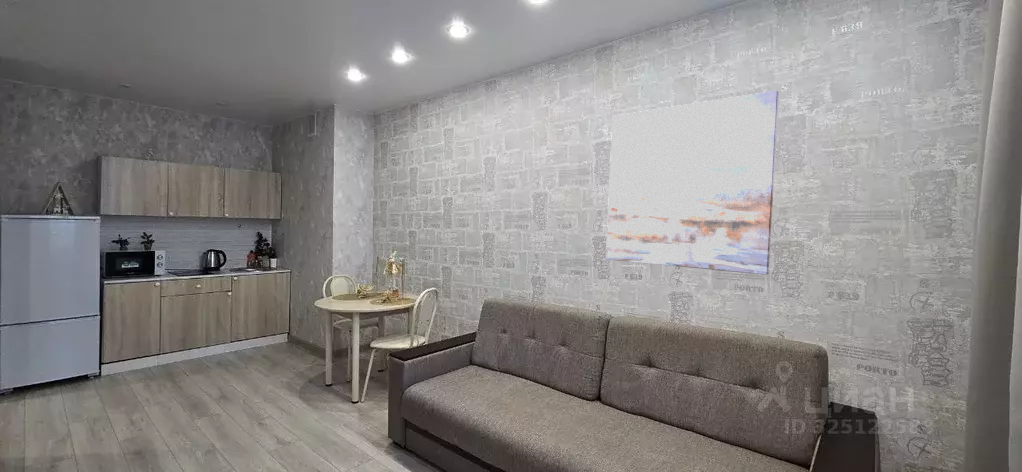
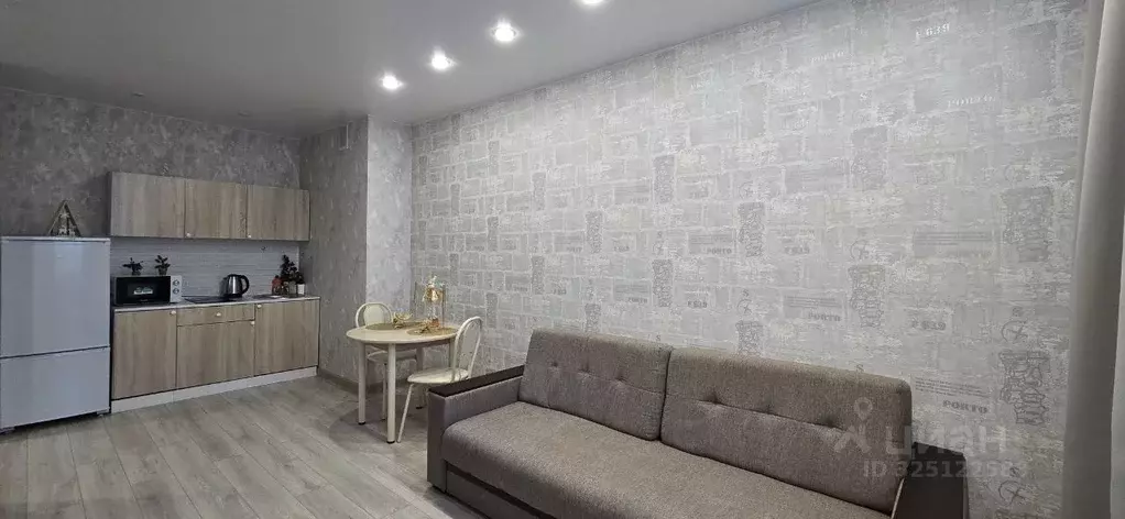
- wall art [605,90,780,276]
